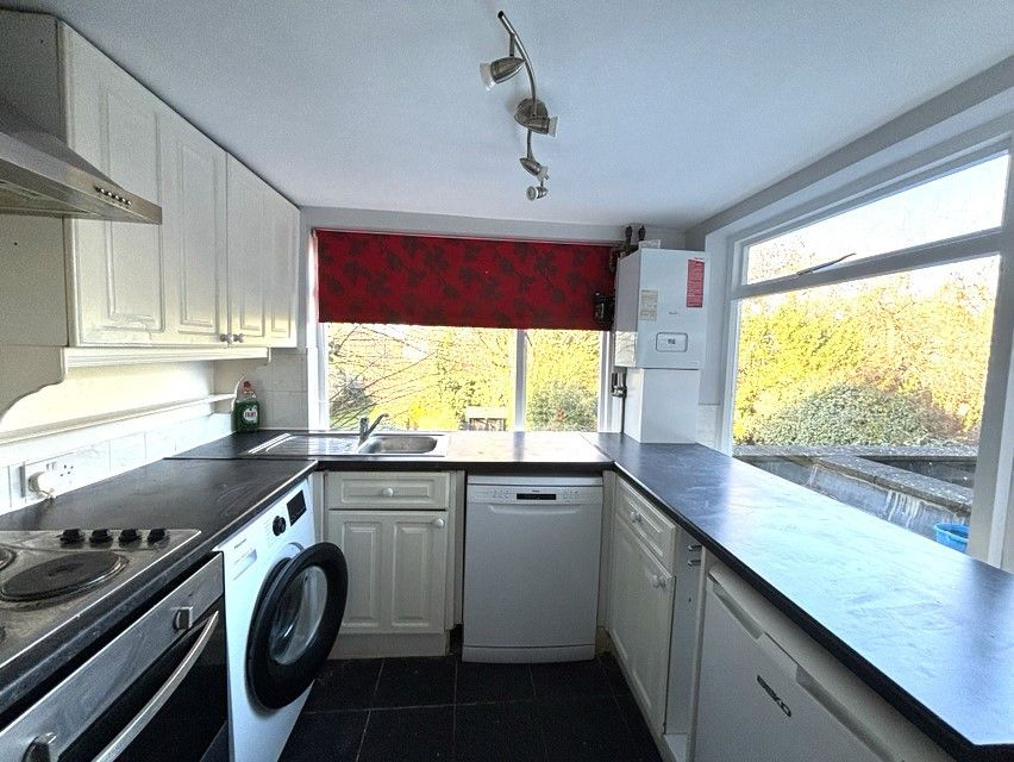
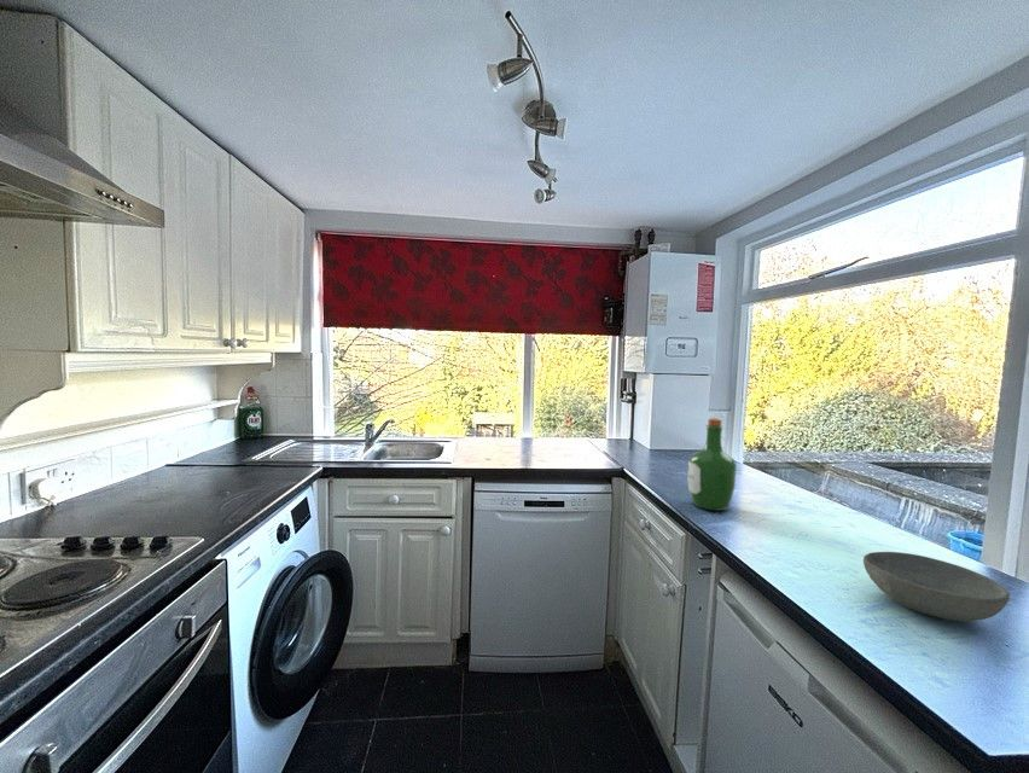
+ wine bottle [686,417,738,512]
+ bowl [862,551,1011,622]
